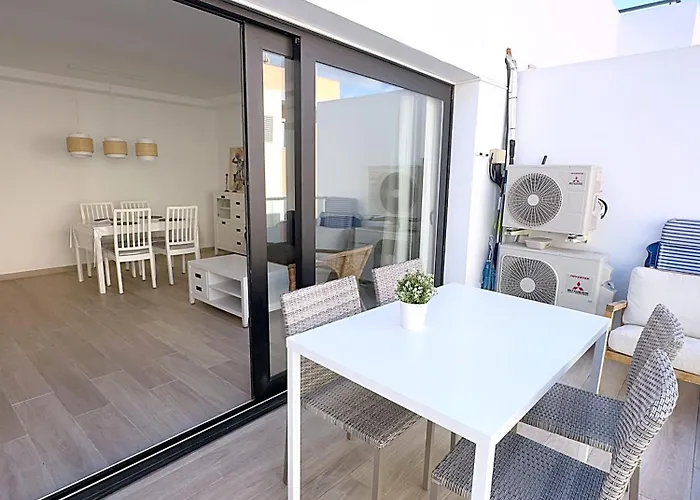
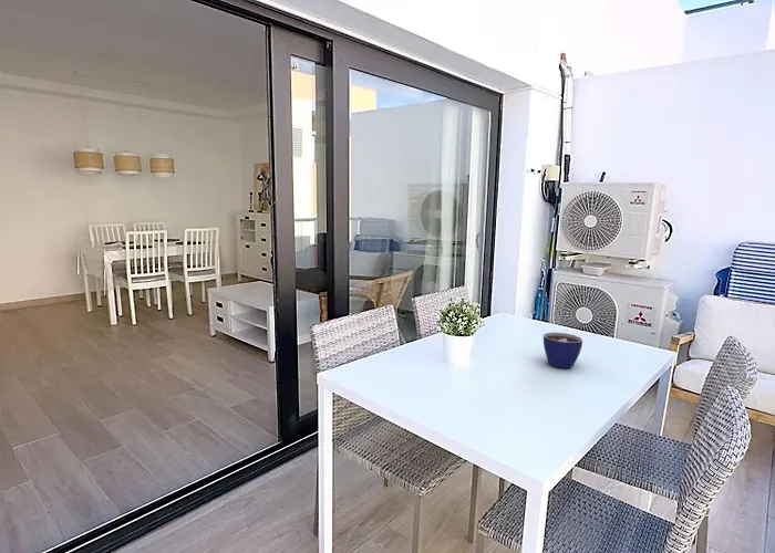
+ cup [542,332,583,369]
